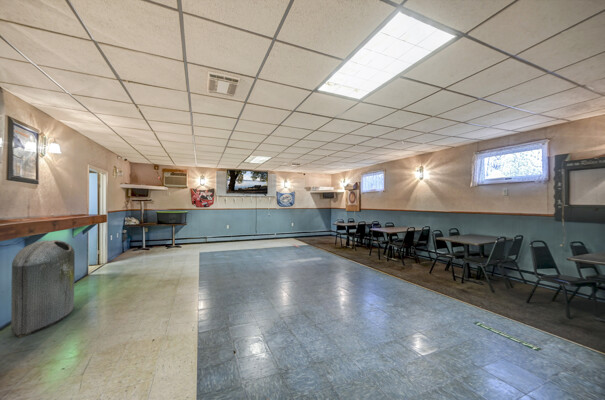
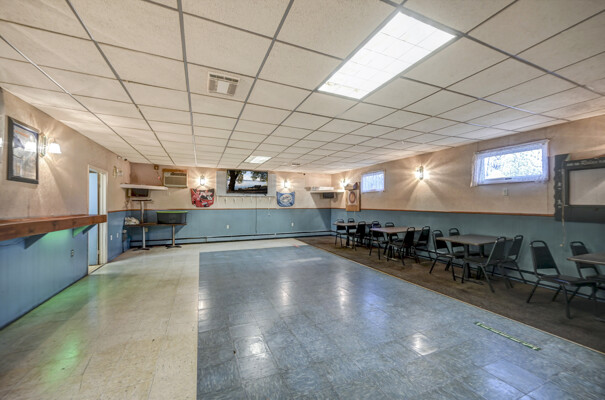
- trash can [10,239,76,338]
